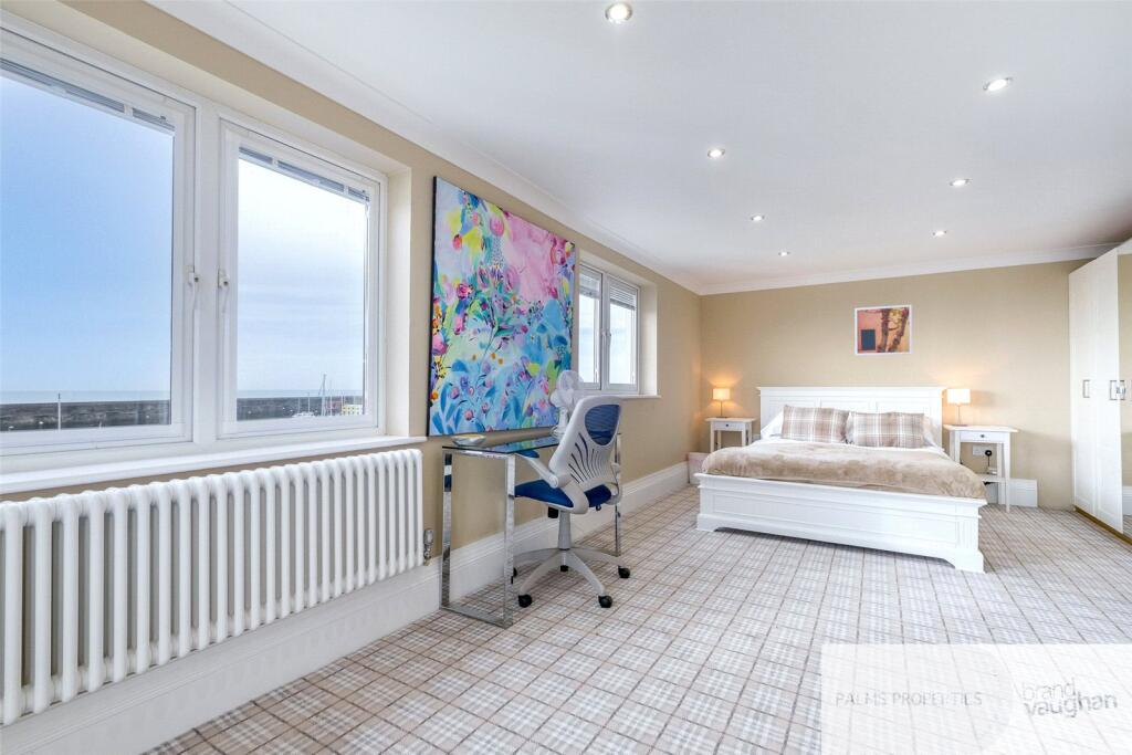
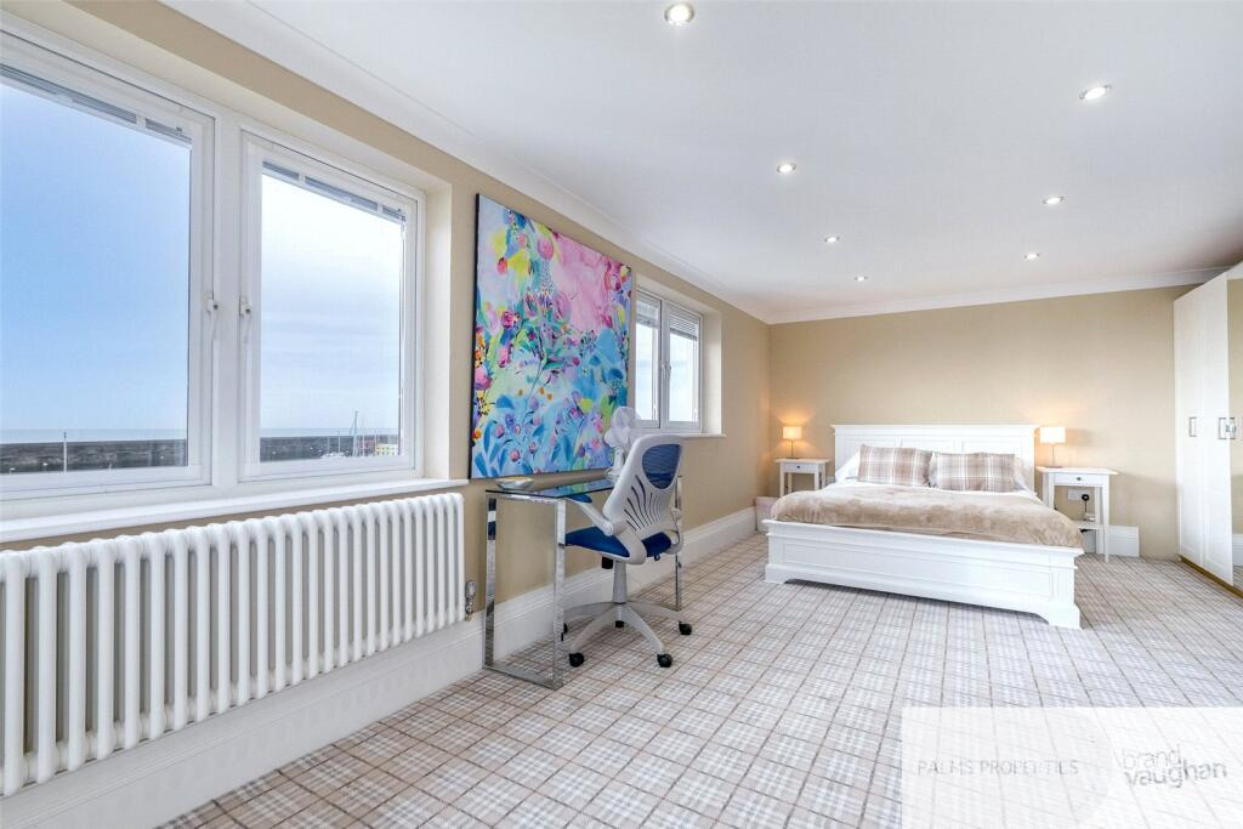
- wall art [853,303,913,357]
